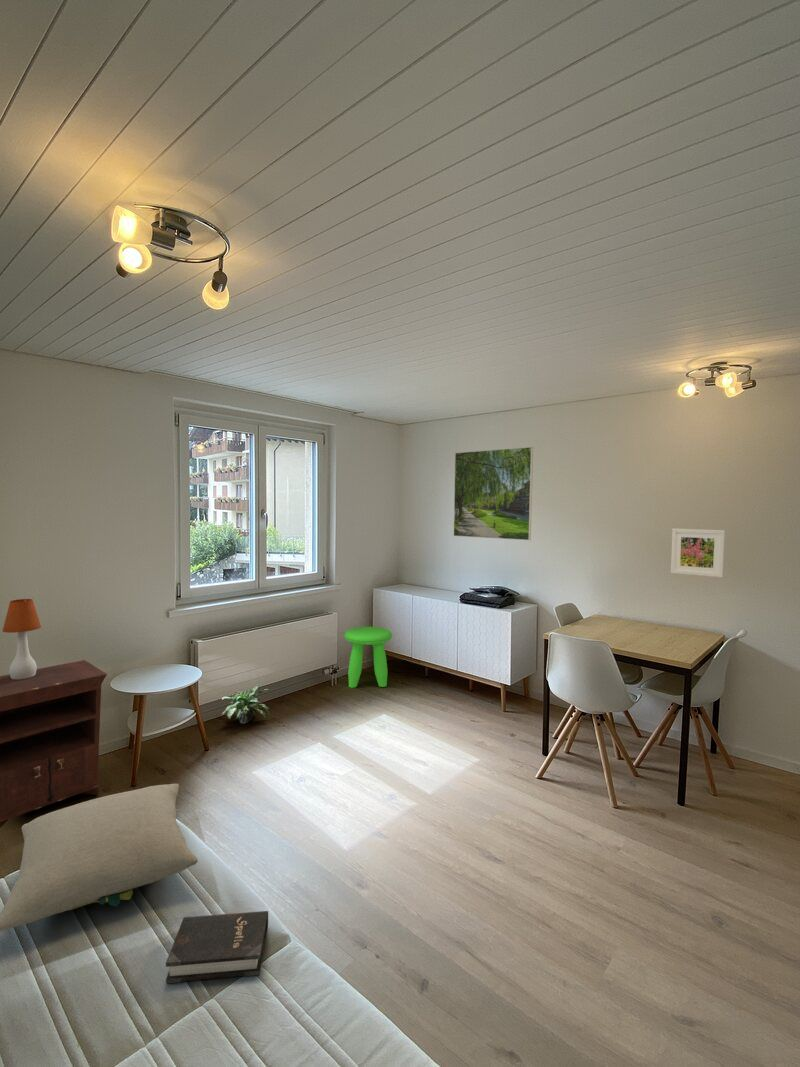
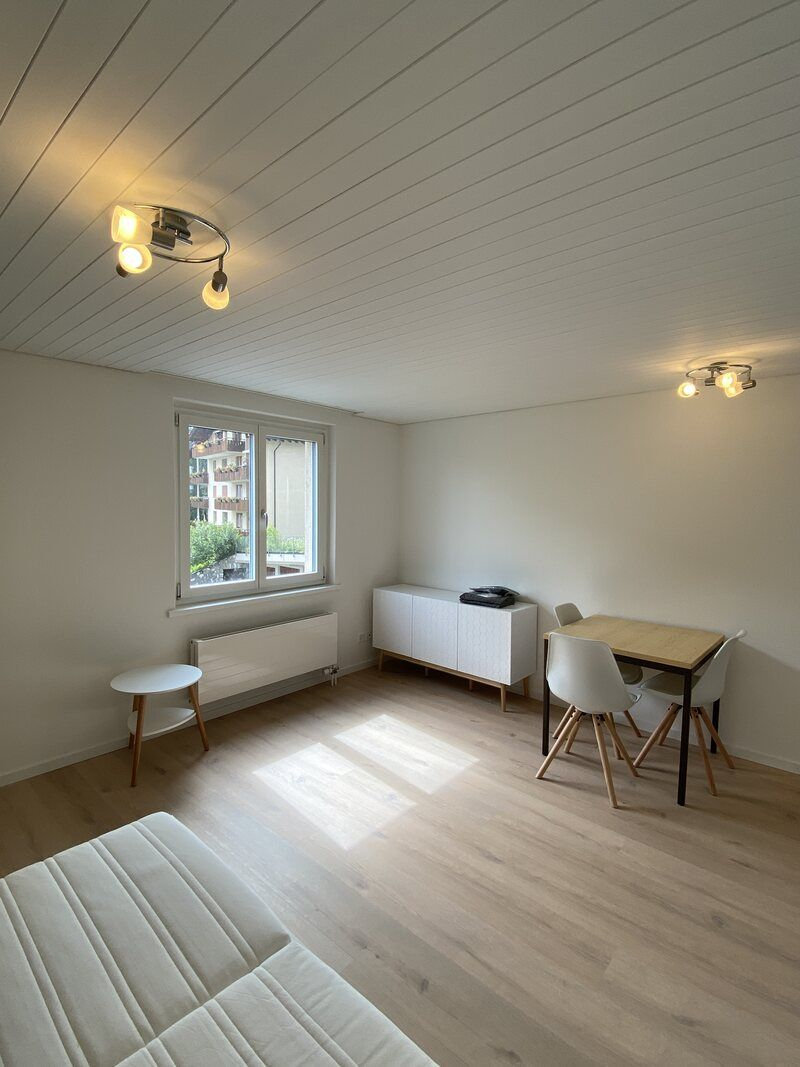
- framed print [670,528,726,578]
- pillow [0,783,199,933]
- stool [343,626,393,689]
- potted plant [221,684,271,725]
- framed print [453,446,534,541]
- nightstand [0,659,108,829]
- hardback book [165,910,269,984]
- table lamp [2,598,42,679]
